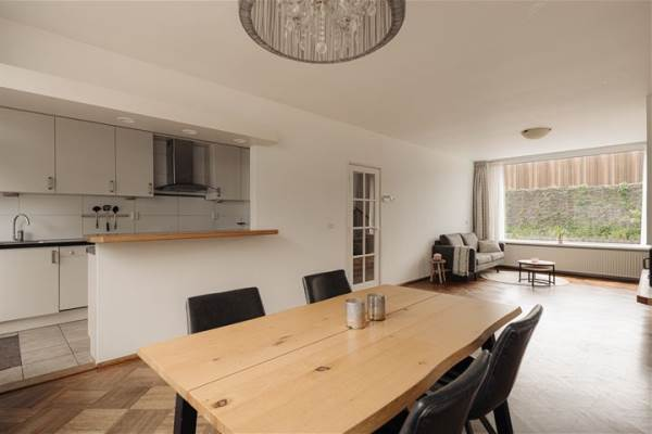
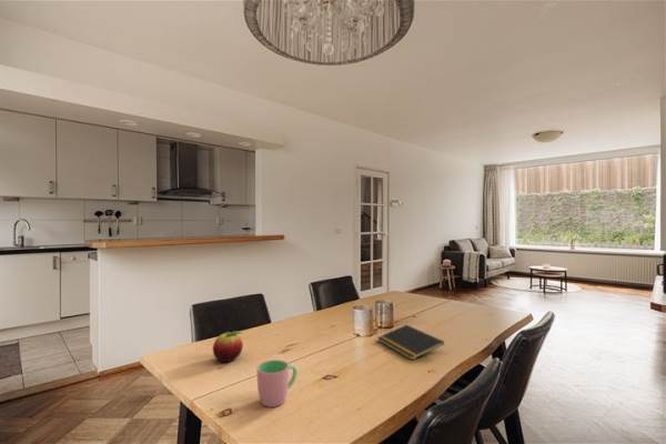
+ cup [256,359,299,408]
+ fruit [212,330,244,363]
+ notepad [376,324,445,361]
